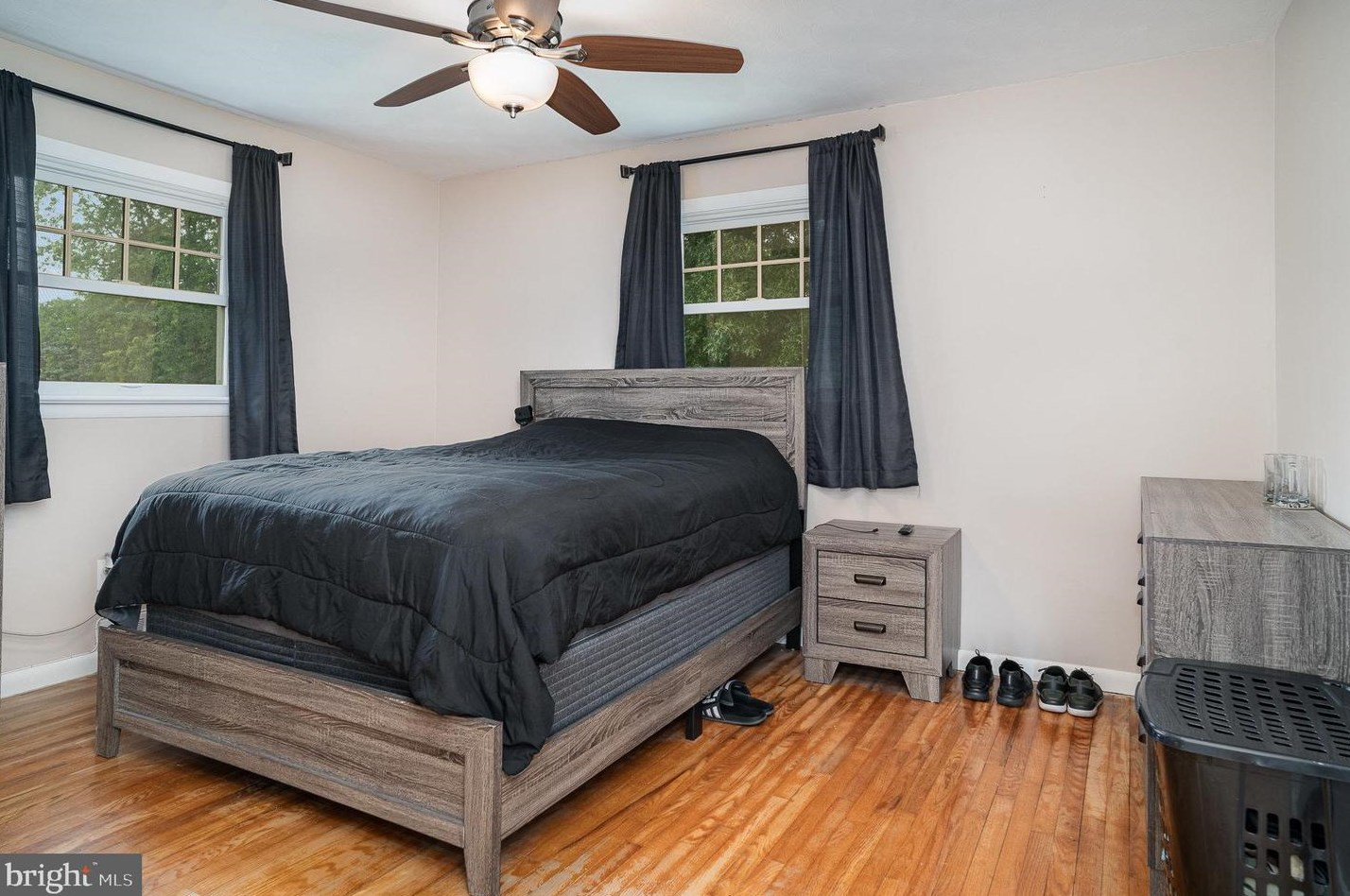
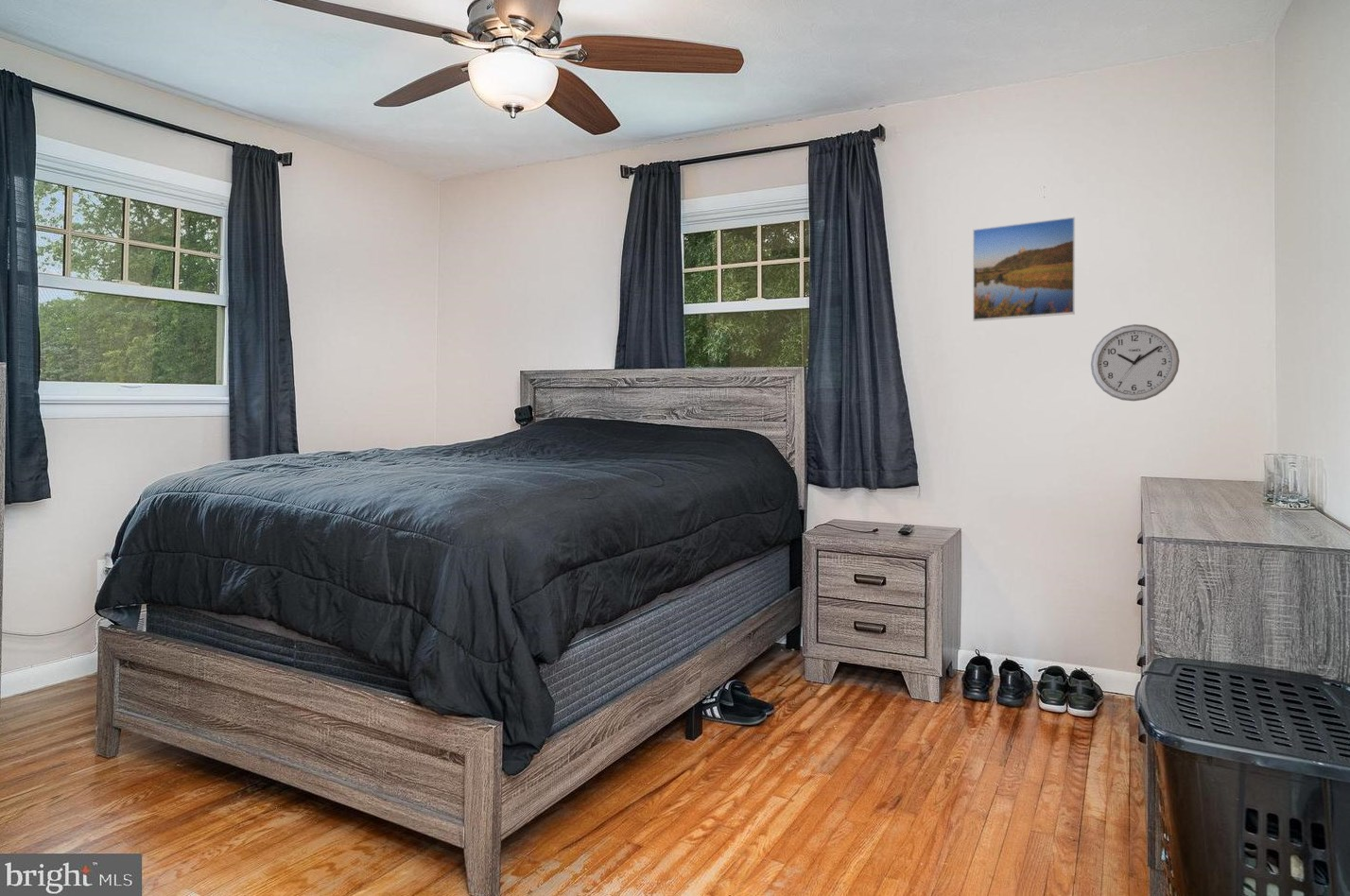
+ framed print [972,216,1076,322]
+ wall clock [1090,323,1181,402]
